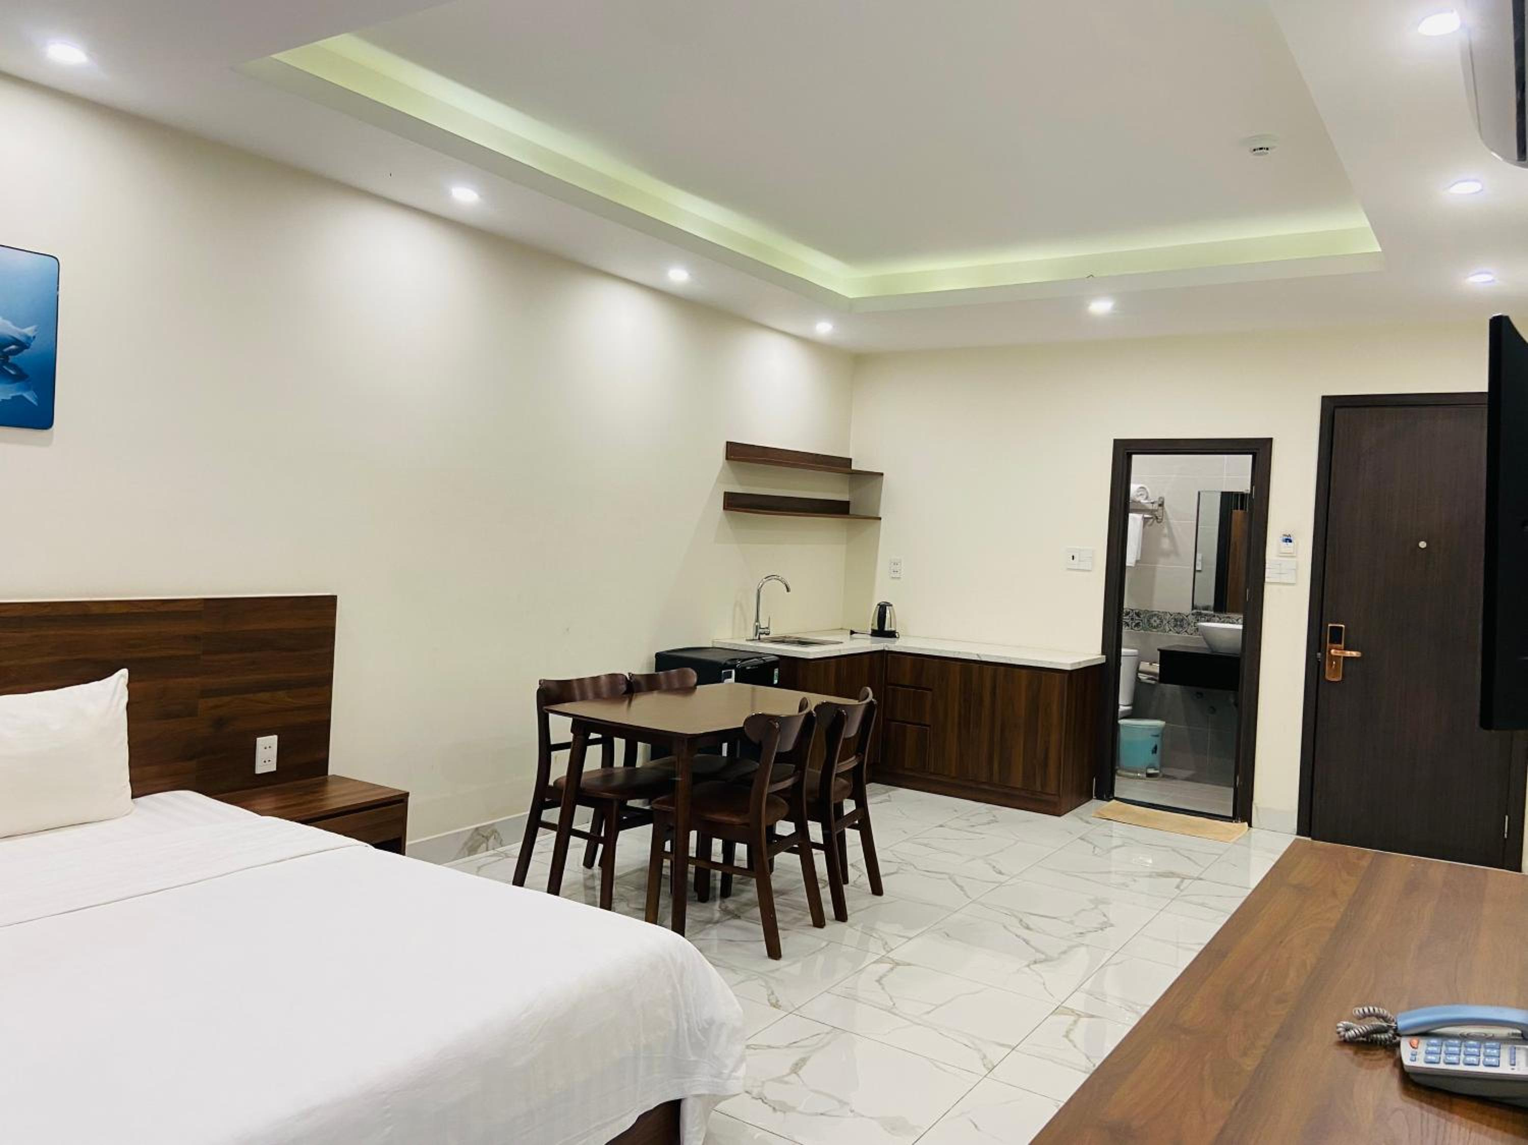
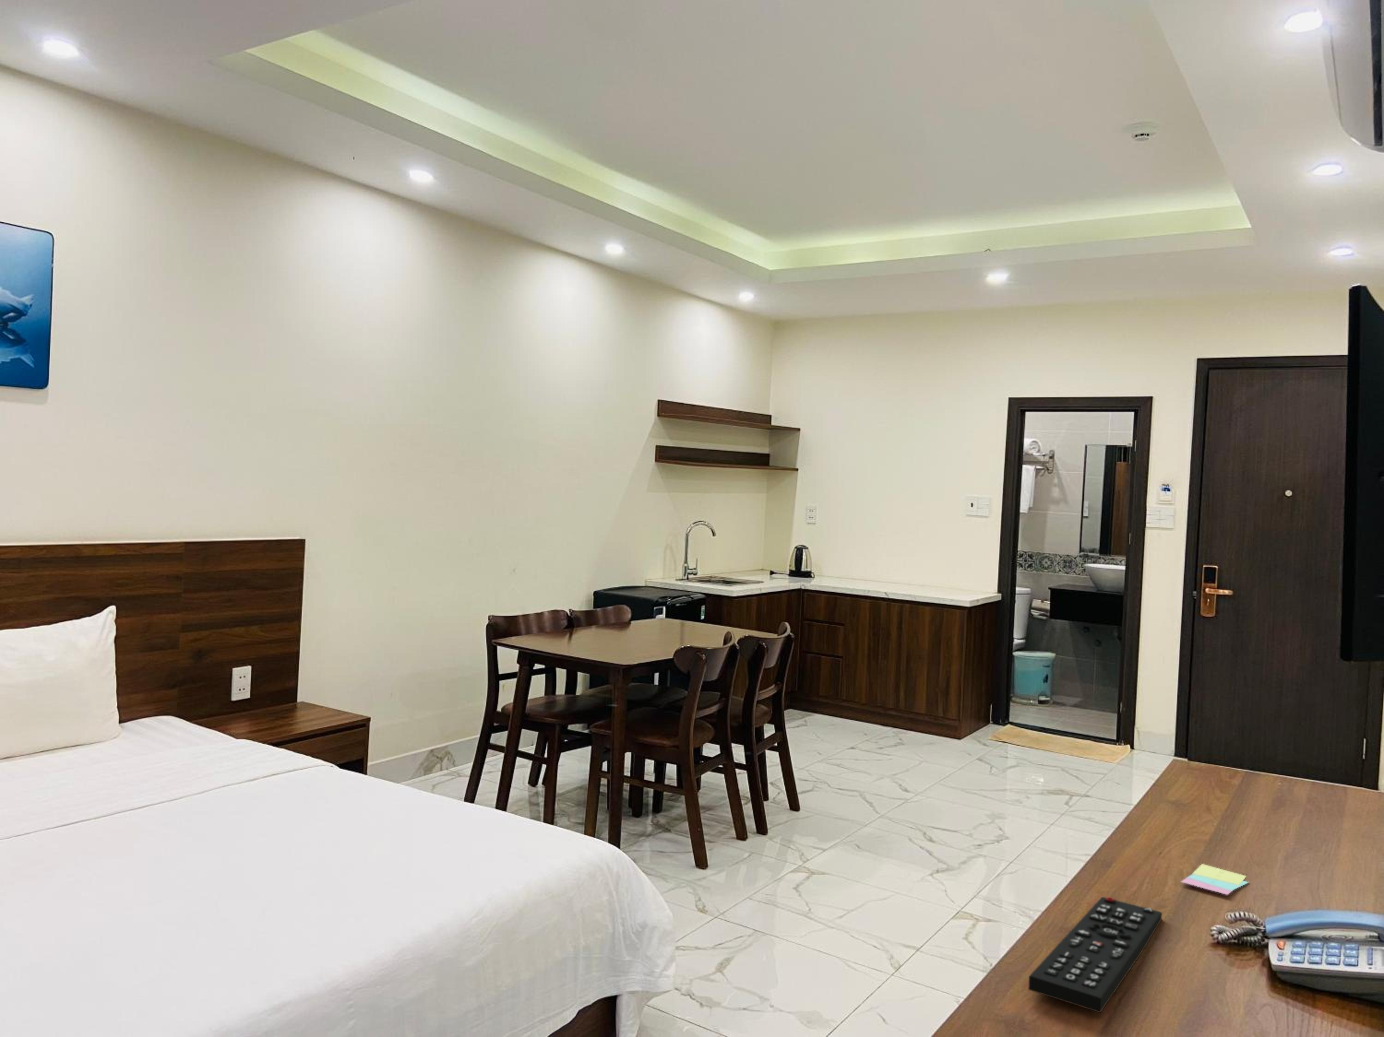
+ sticky notes [1180,863,1250,895]
+ remote control [1028,896,1163,1013]
